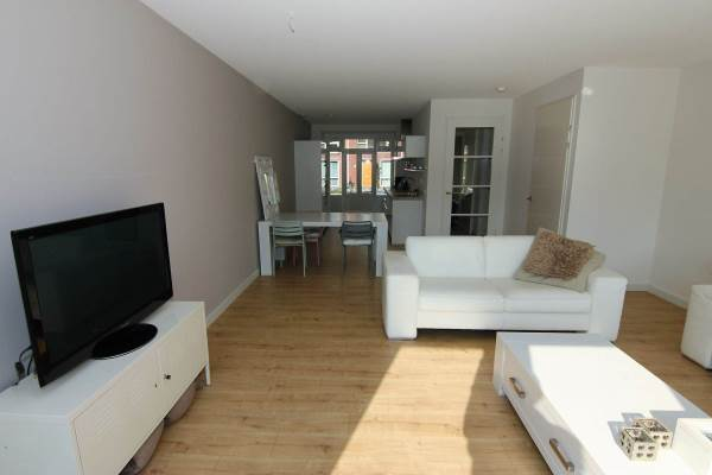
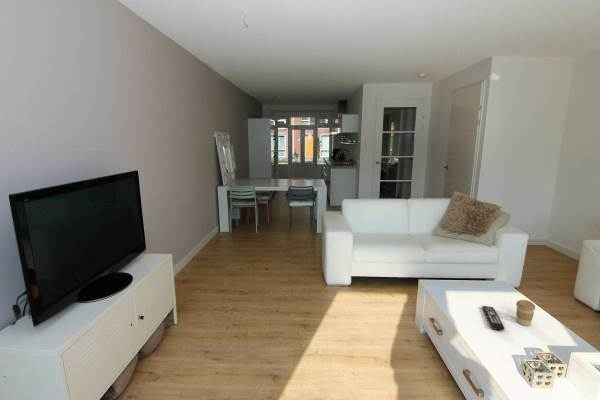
+ remote control [481,305,506,331]
+ coffee cup [515,299,536,327]
